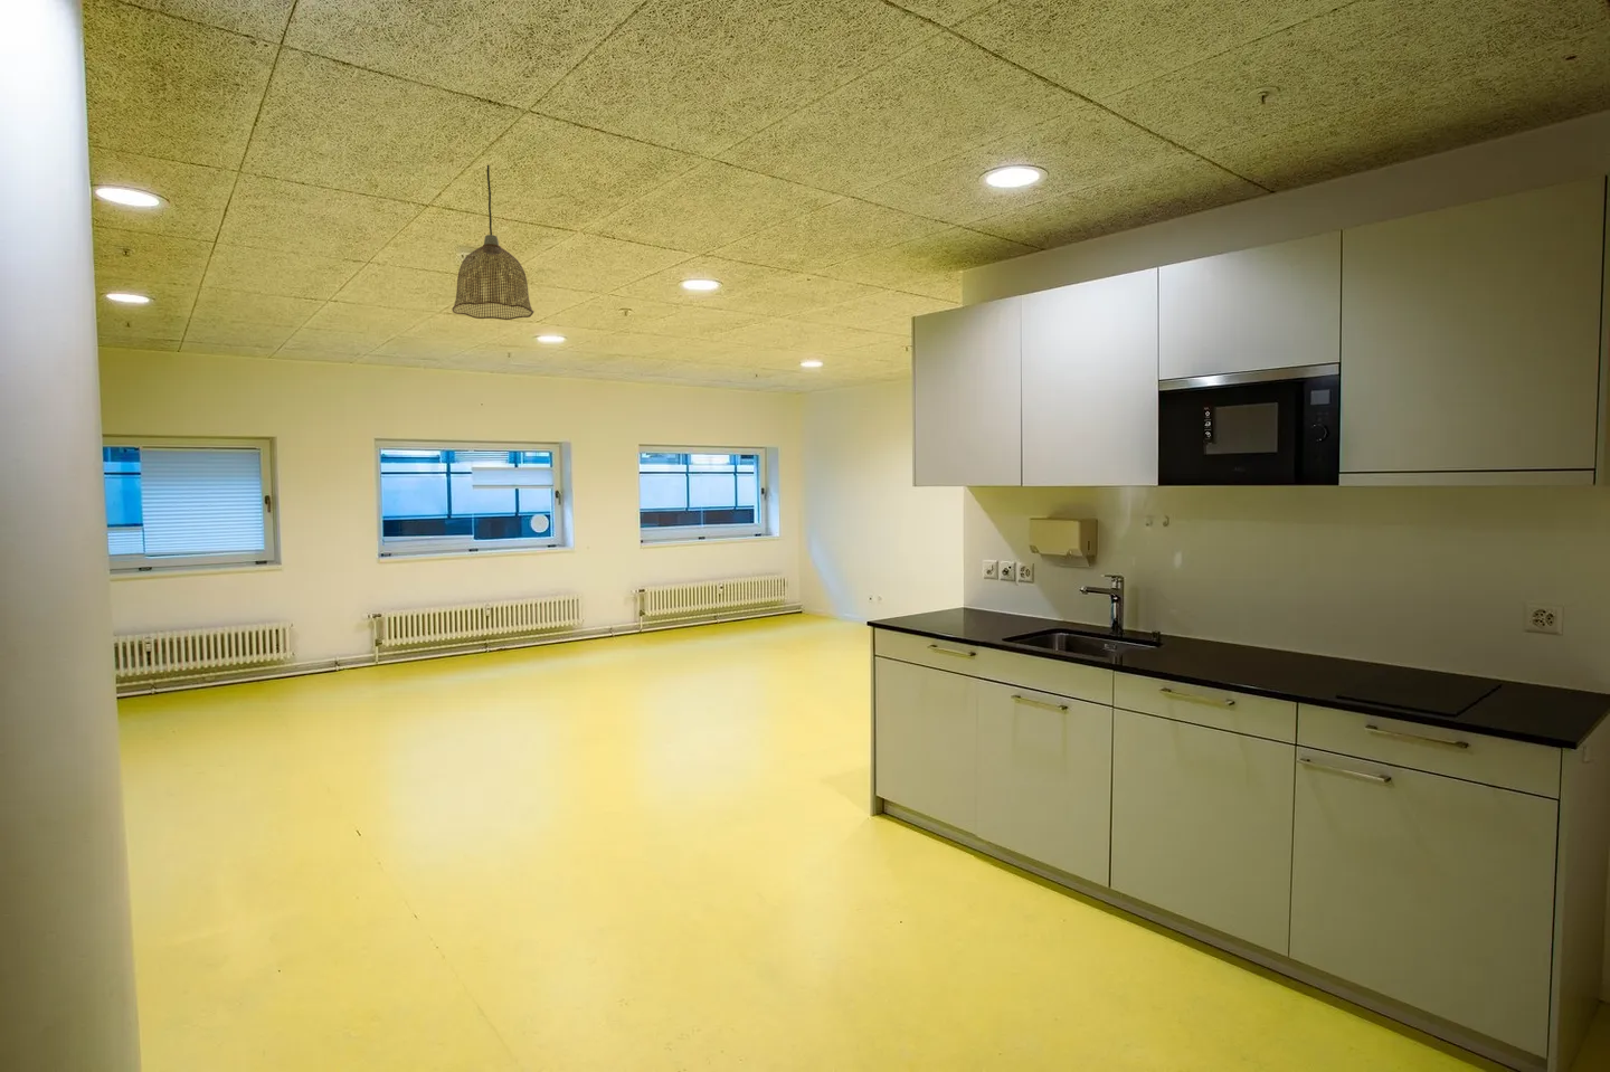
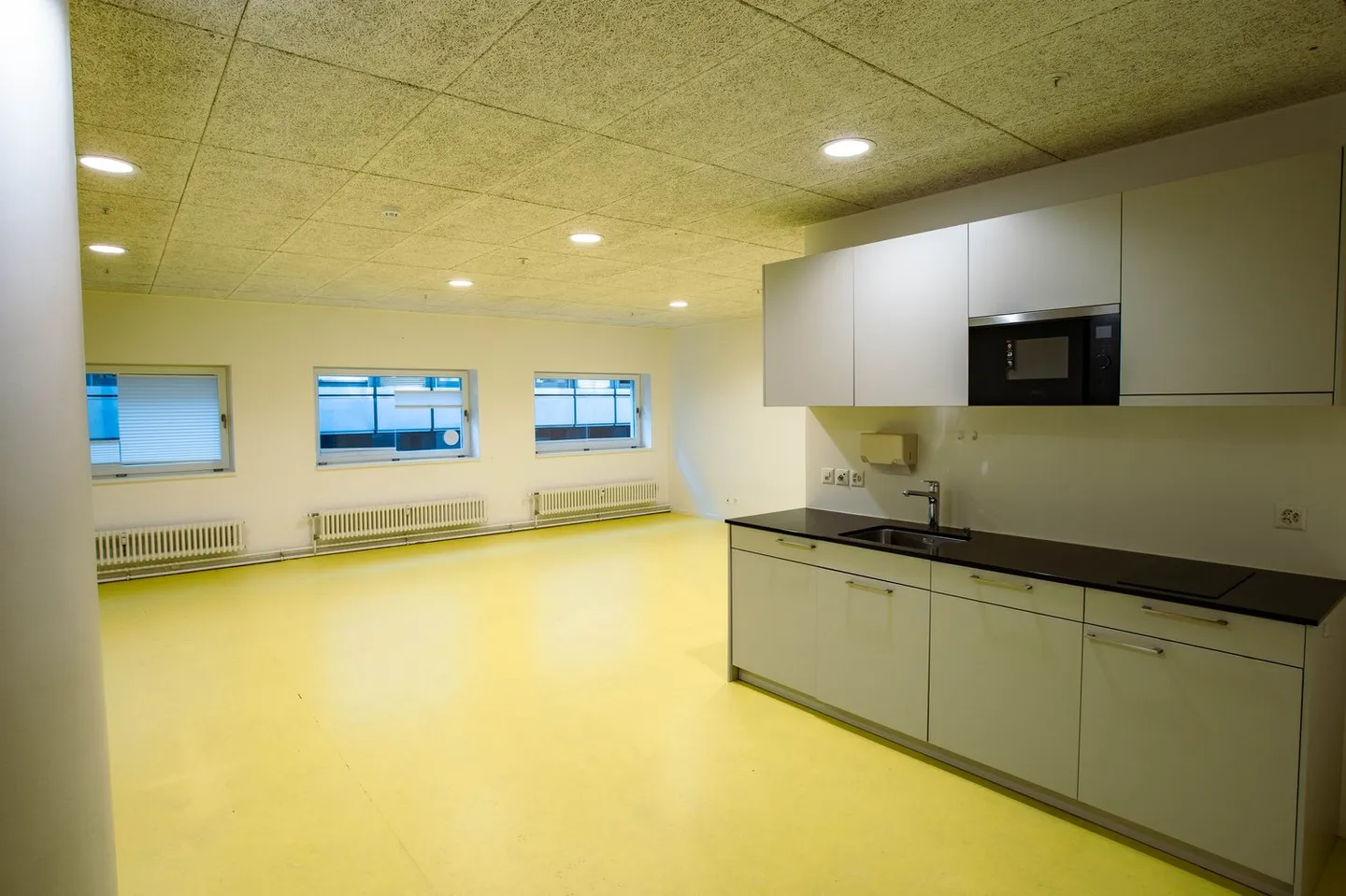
- pendant lamp [451,164,536,321]
